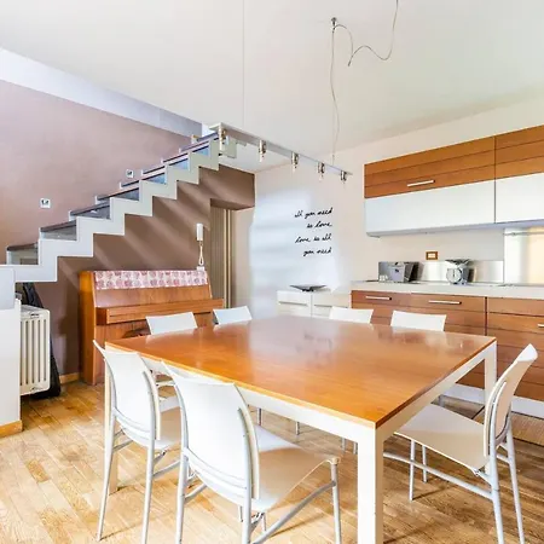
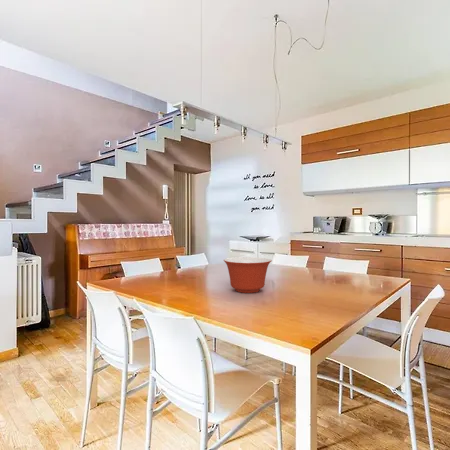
+ mixing bowl [223,256,273,294]
